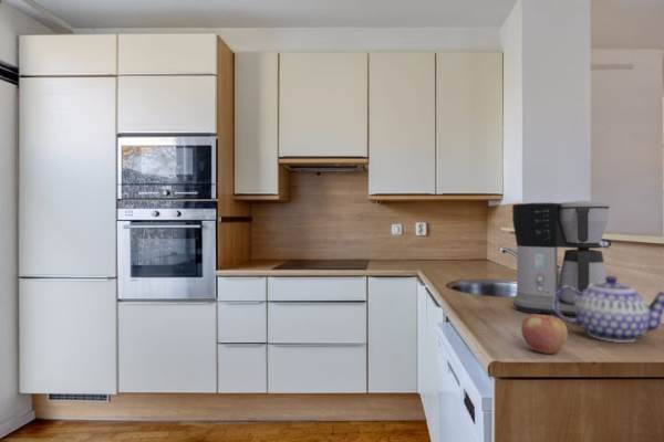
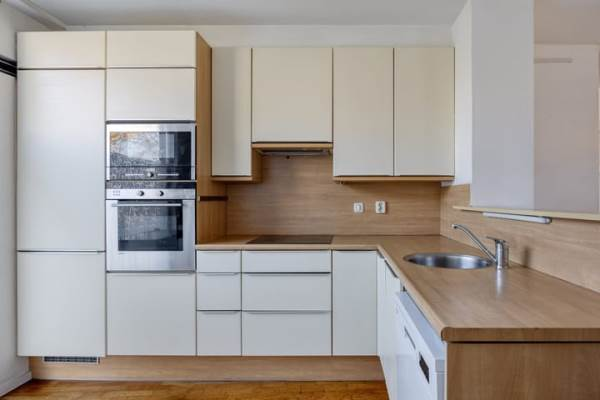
- teapot [553,275,664,344]
- apple [520,313,569,355]
- coffee maker [511,200,612,316]
